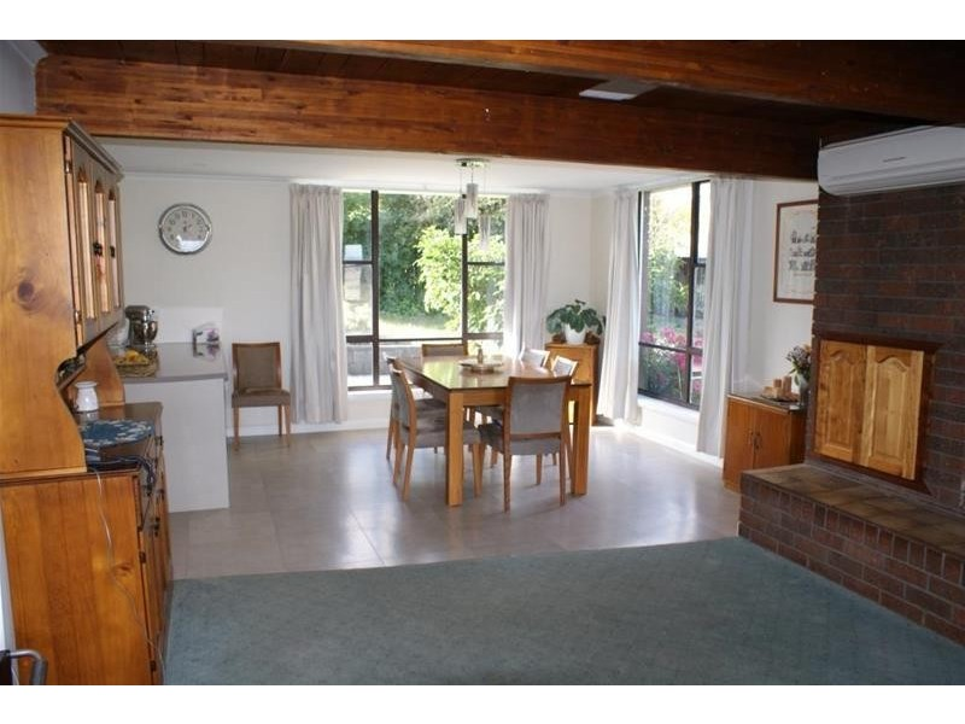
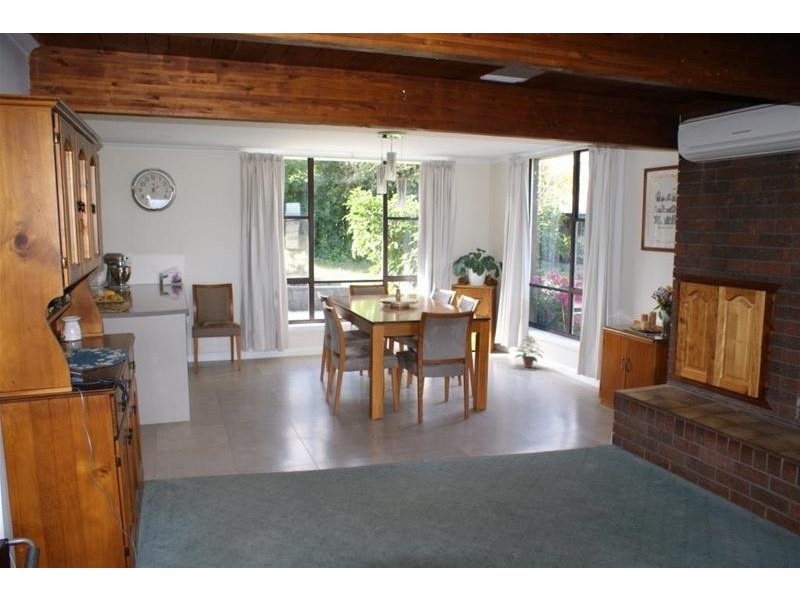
+ potted plant [513,335,544,369]
